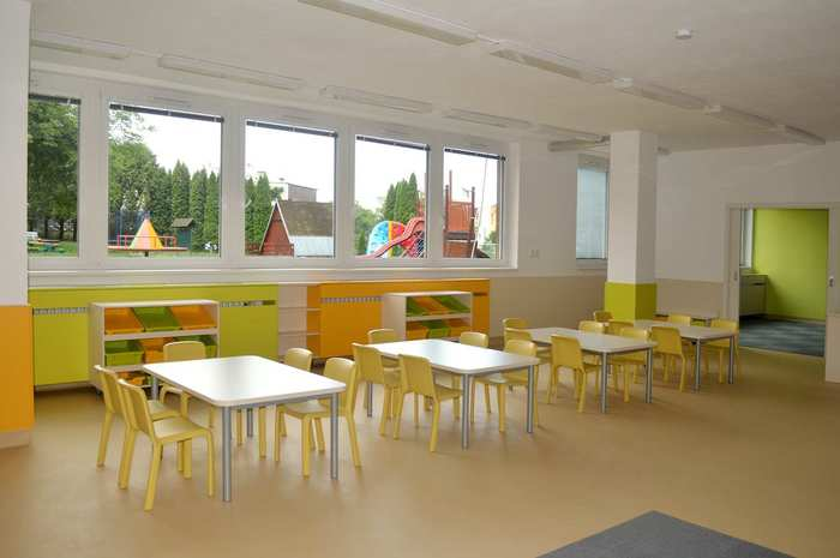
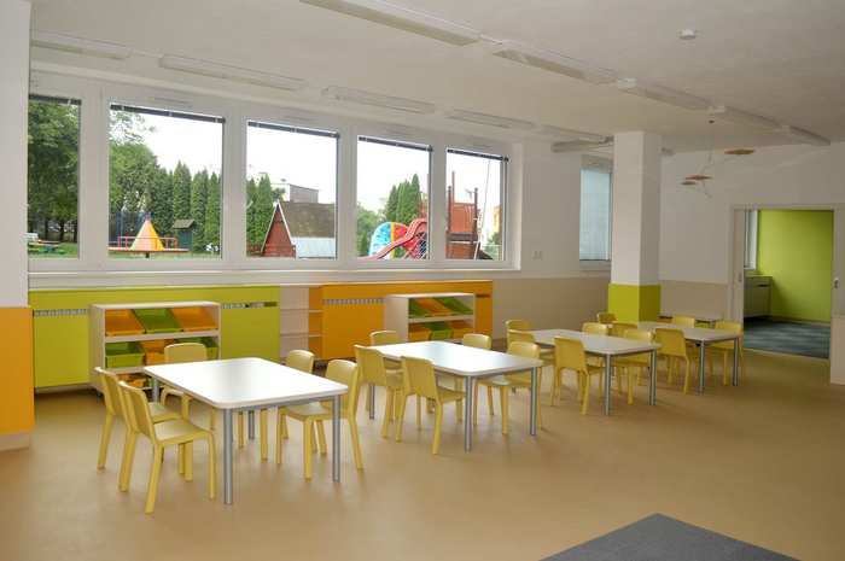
+ ceiling mobile [680,119,757,199]
